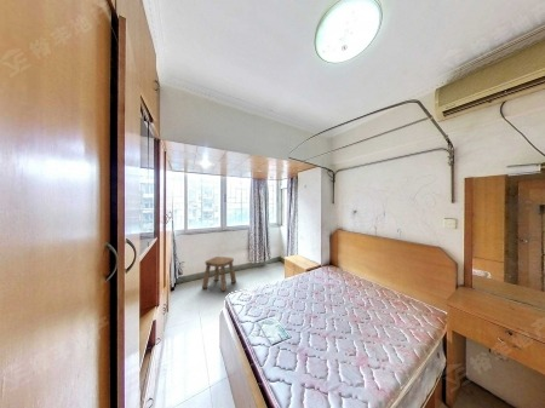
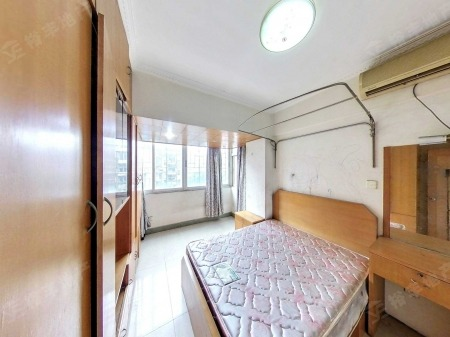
- stool [201,255,237,292]
